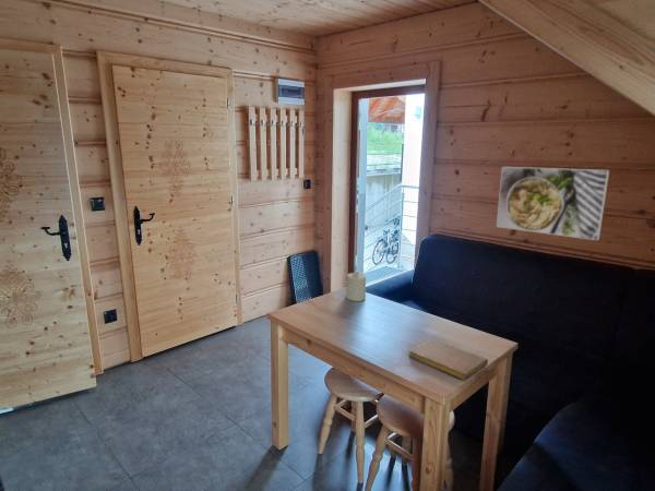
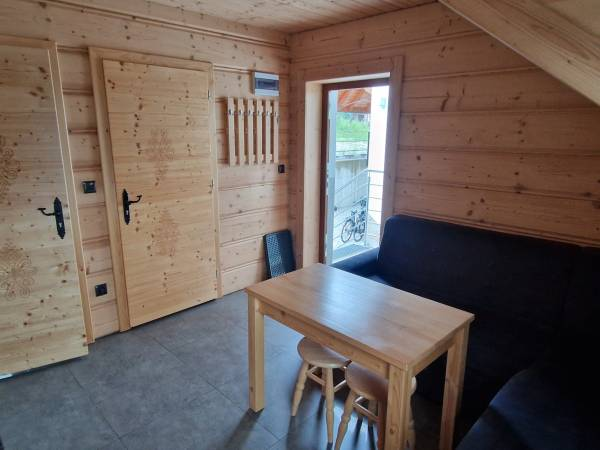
- candle [345,271,367,302]
- notebook [408,338,489,382]
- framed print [496,166,610,241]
